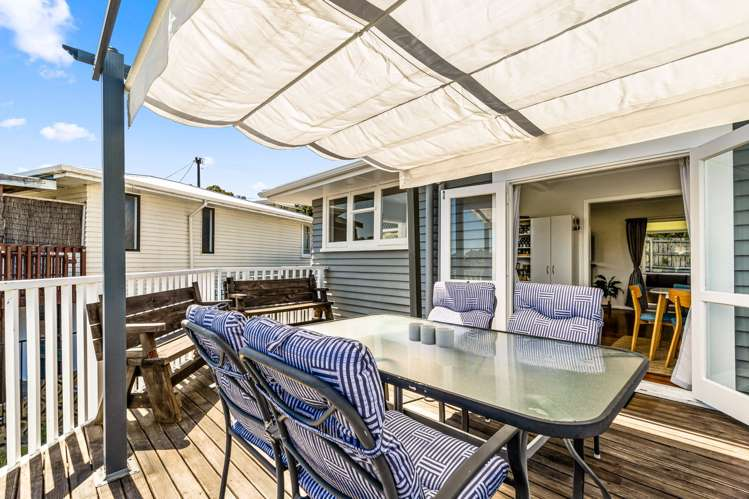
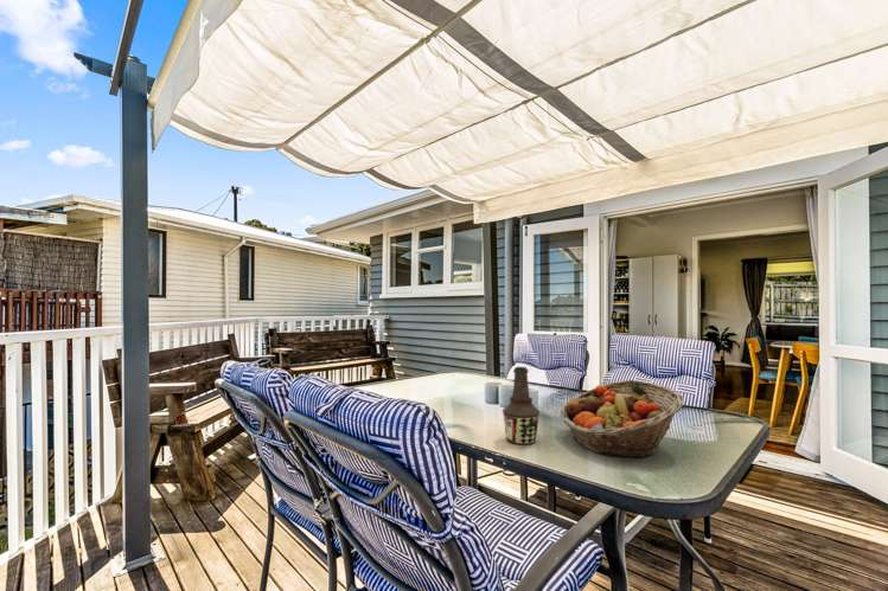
+ bottle [502,366,542,445]
+ fruit basket [560,379,685,461]
